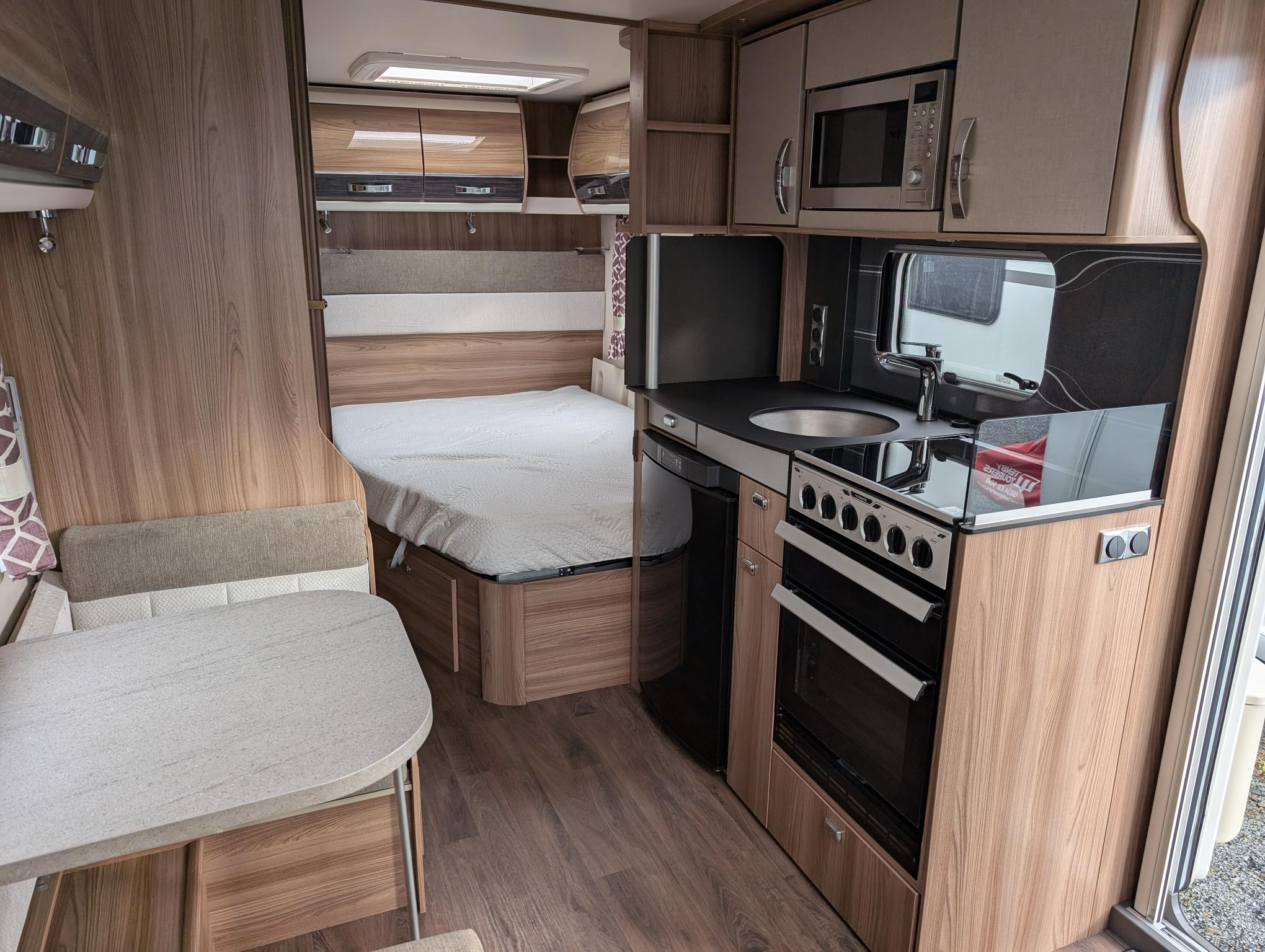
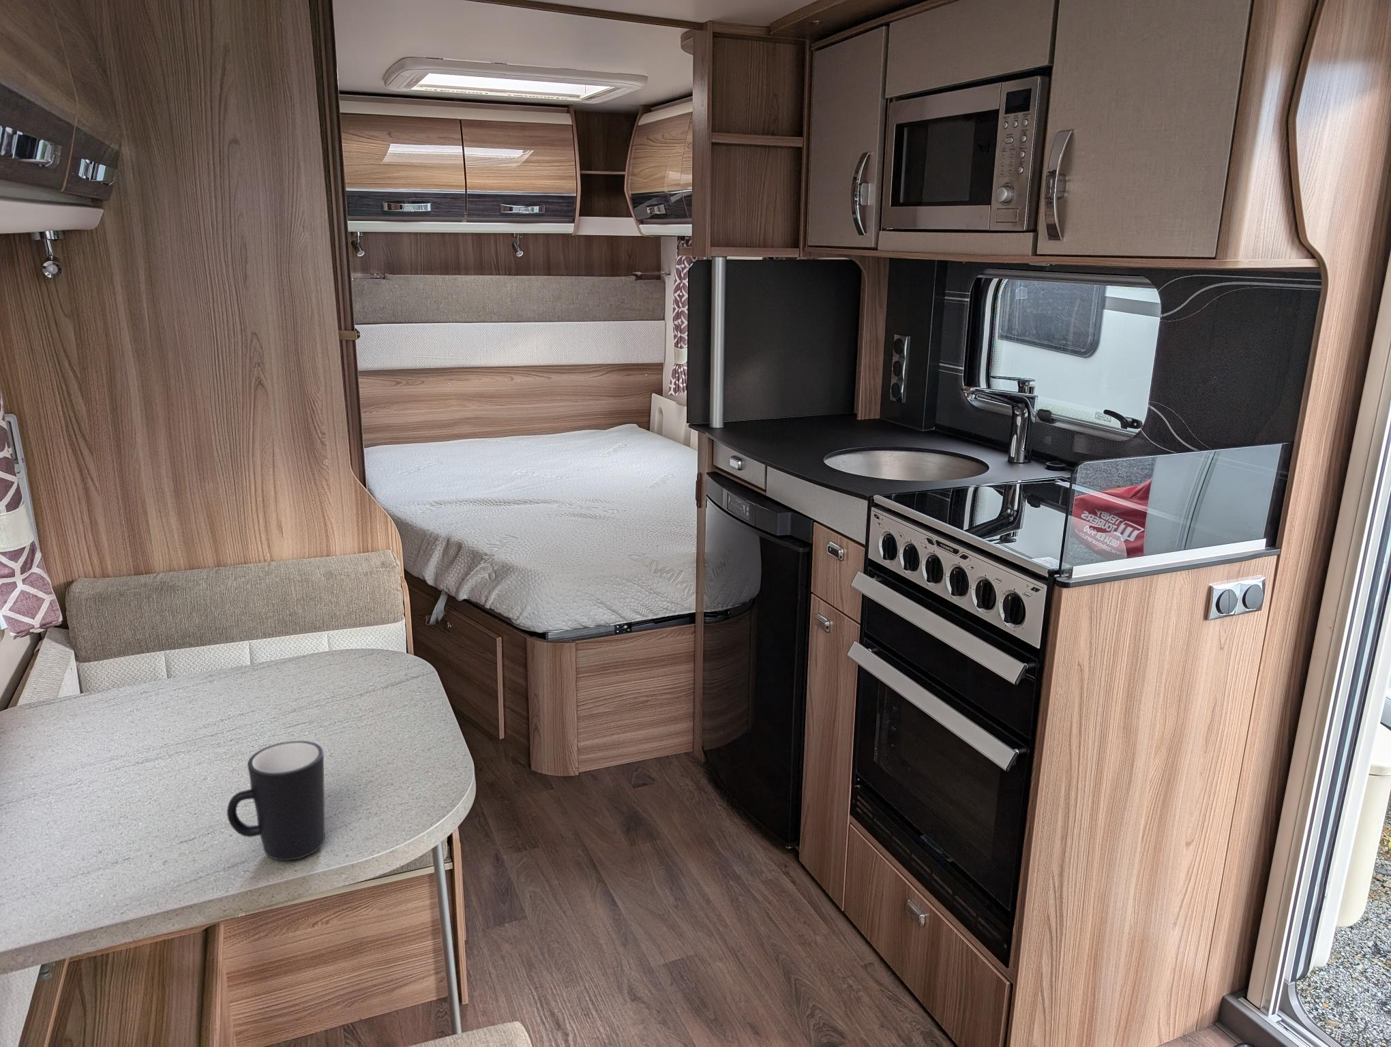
+ mug [227,740,325,861]
